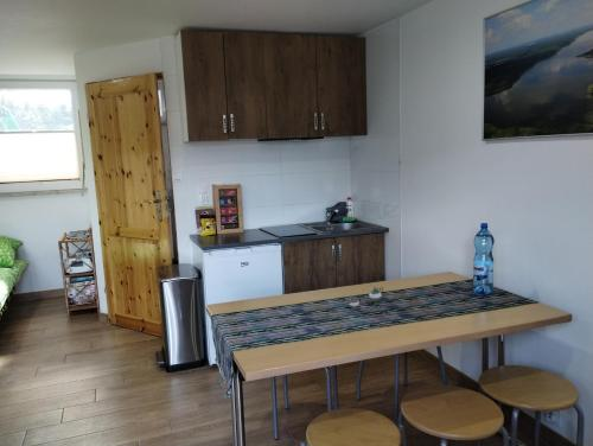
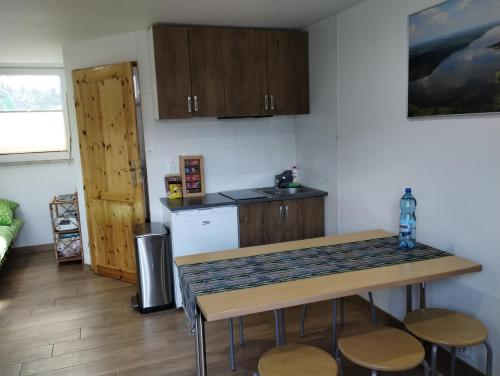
- teapot [346,286,384,311]
